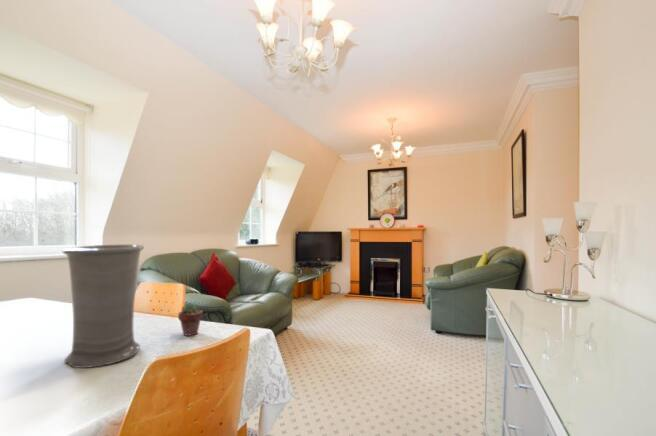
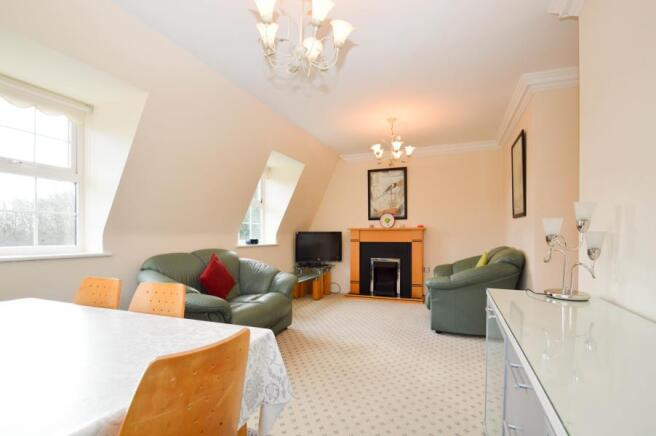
- vase [61,244,145,369]
- potted succulent [177,302,204,337]
